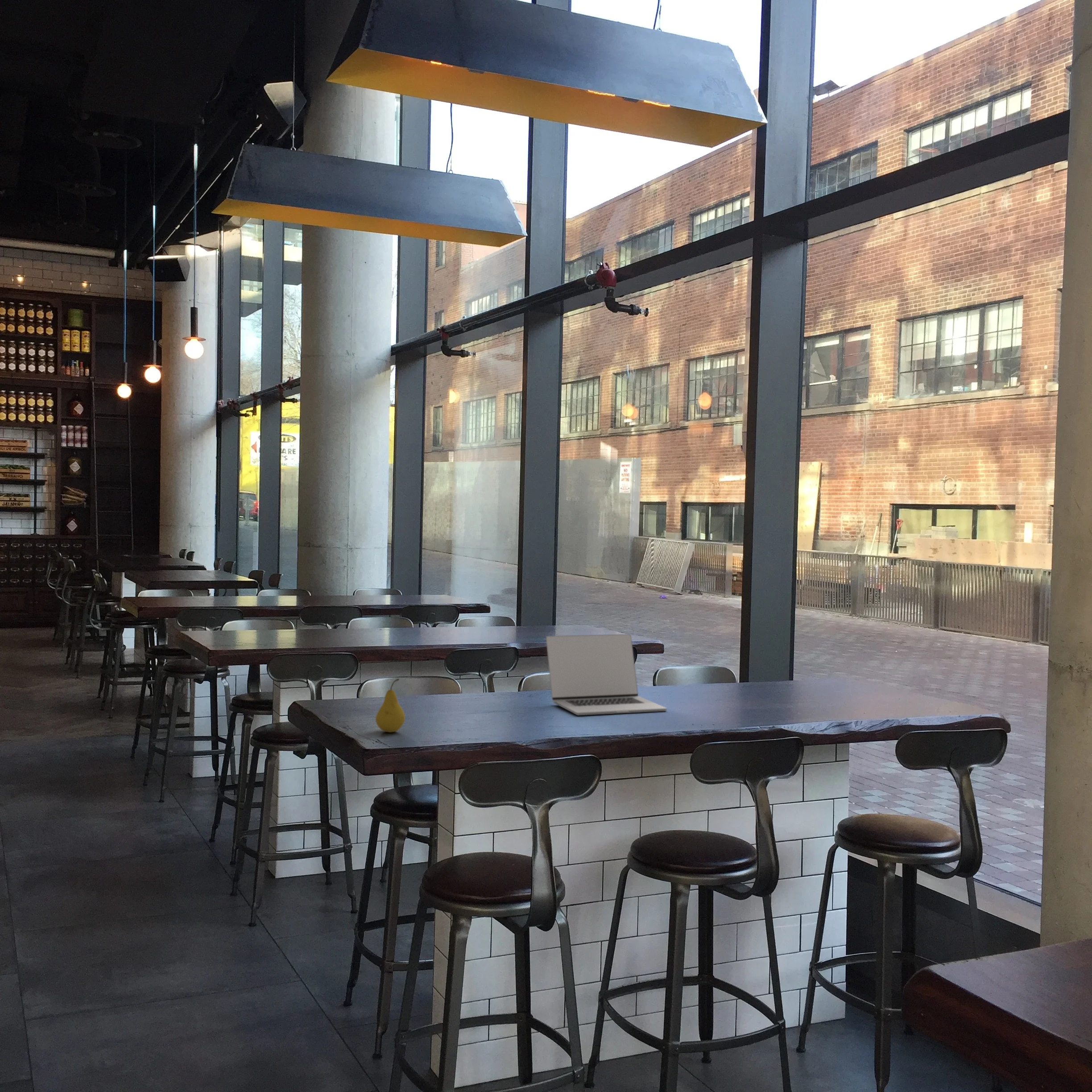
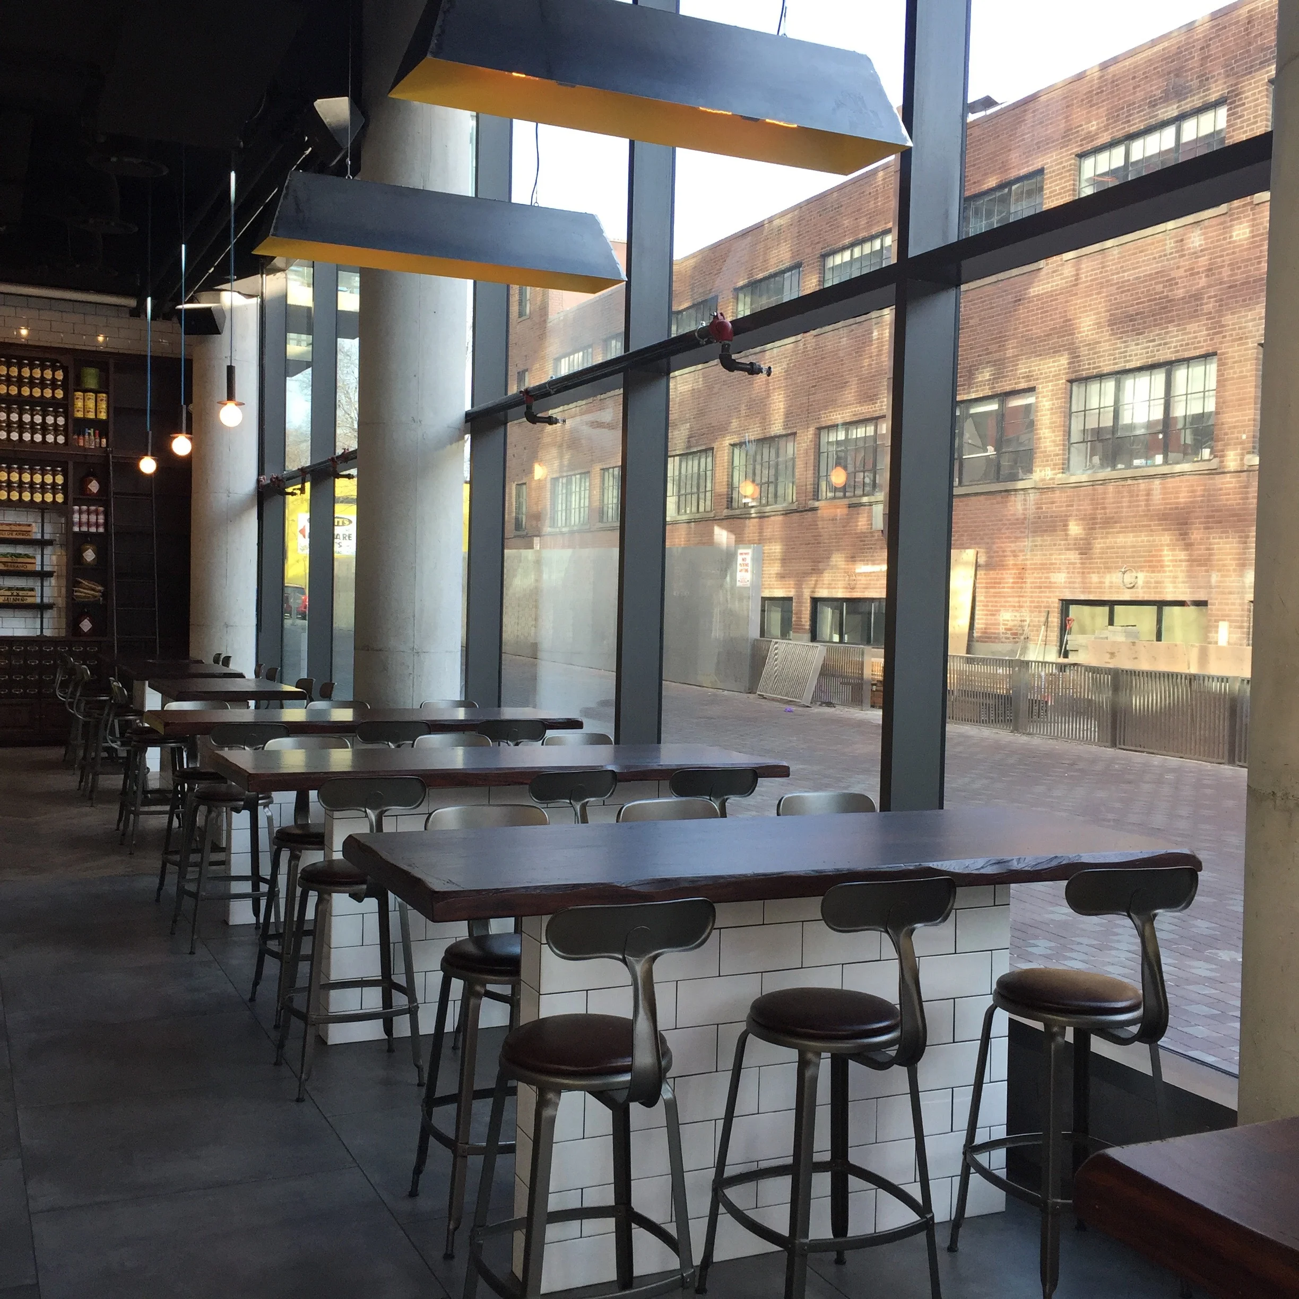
- fruit [375,678,405,733]
- laptop [546,634,667,716]
